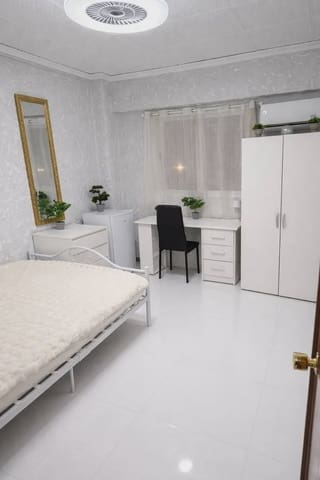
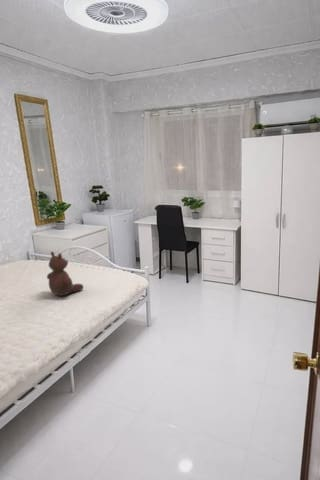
+ stuffed bear [46,251,84,297]
